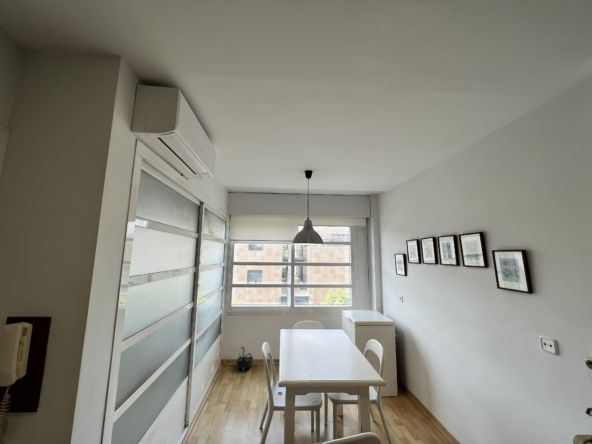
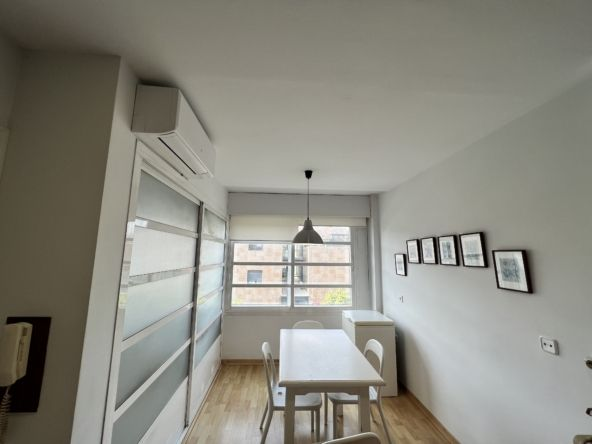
- backpack [236,346,254,371]
